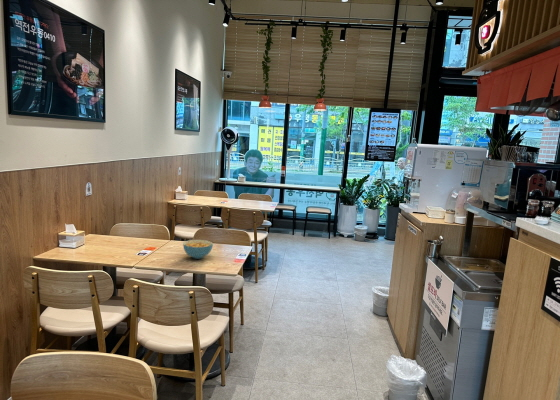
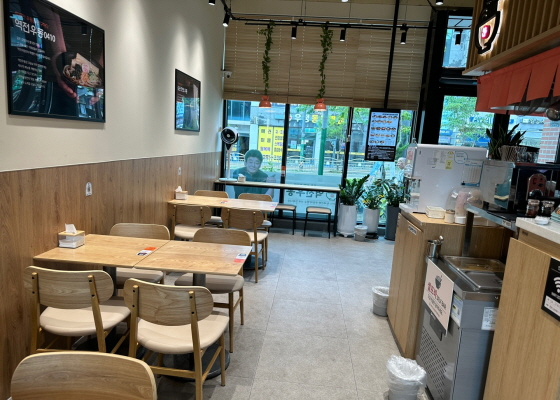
- cereal bowl [182,239,214,260]
